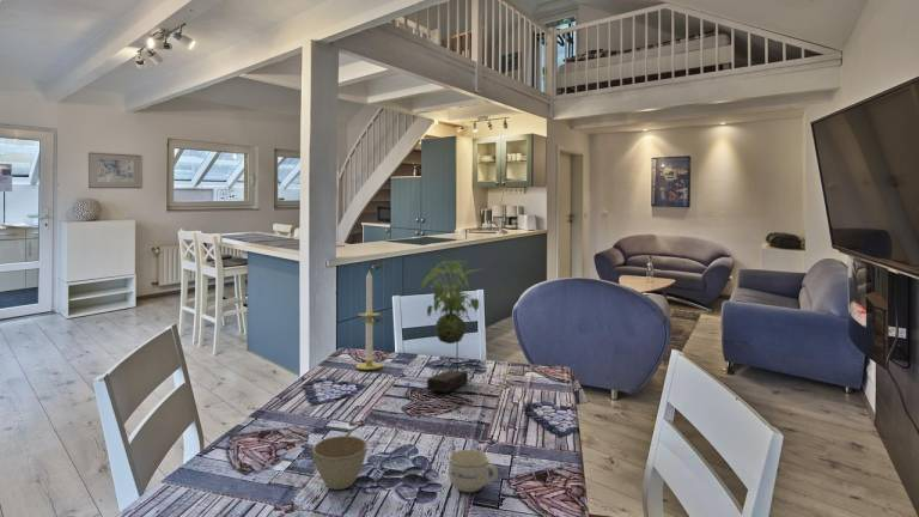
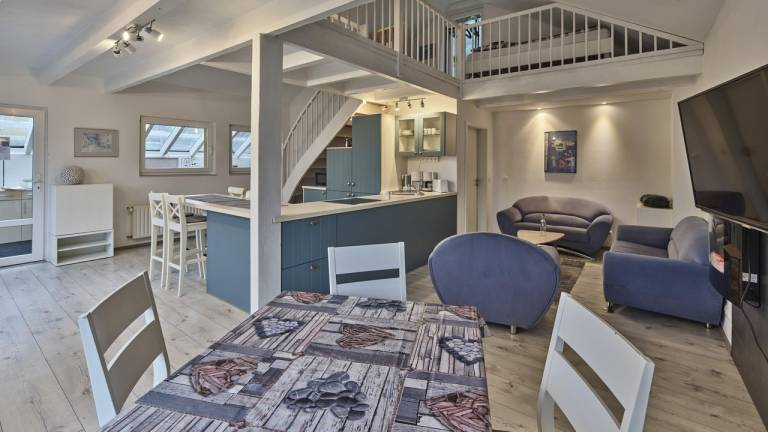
- flower pot [312,434,369,491]
- cup [448,449,499,493]
- candle [355,269,383,371]
- plant [418,260,485,394]
